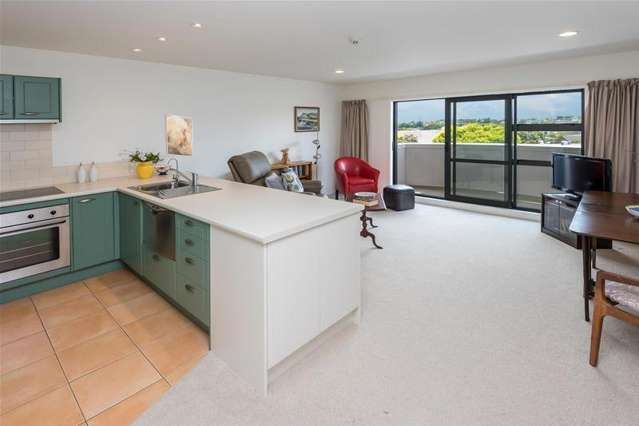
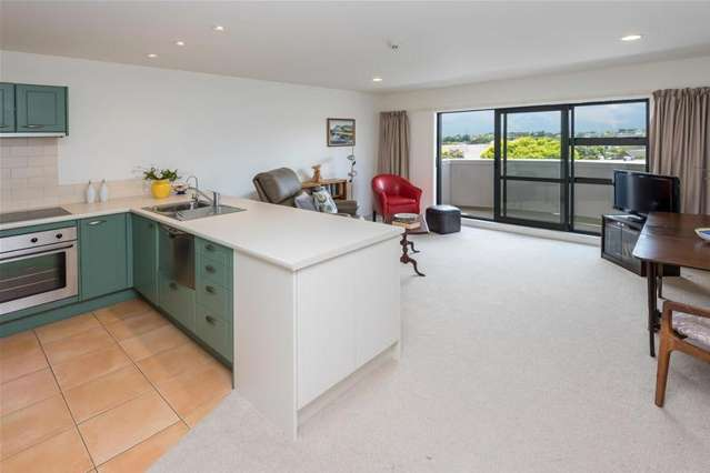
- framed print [164,113,194,158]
